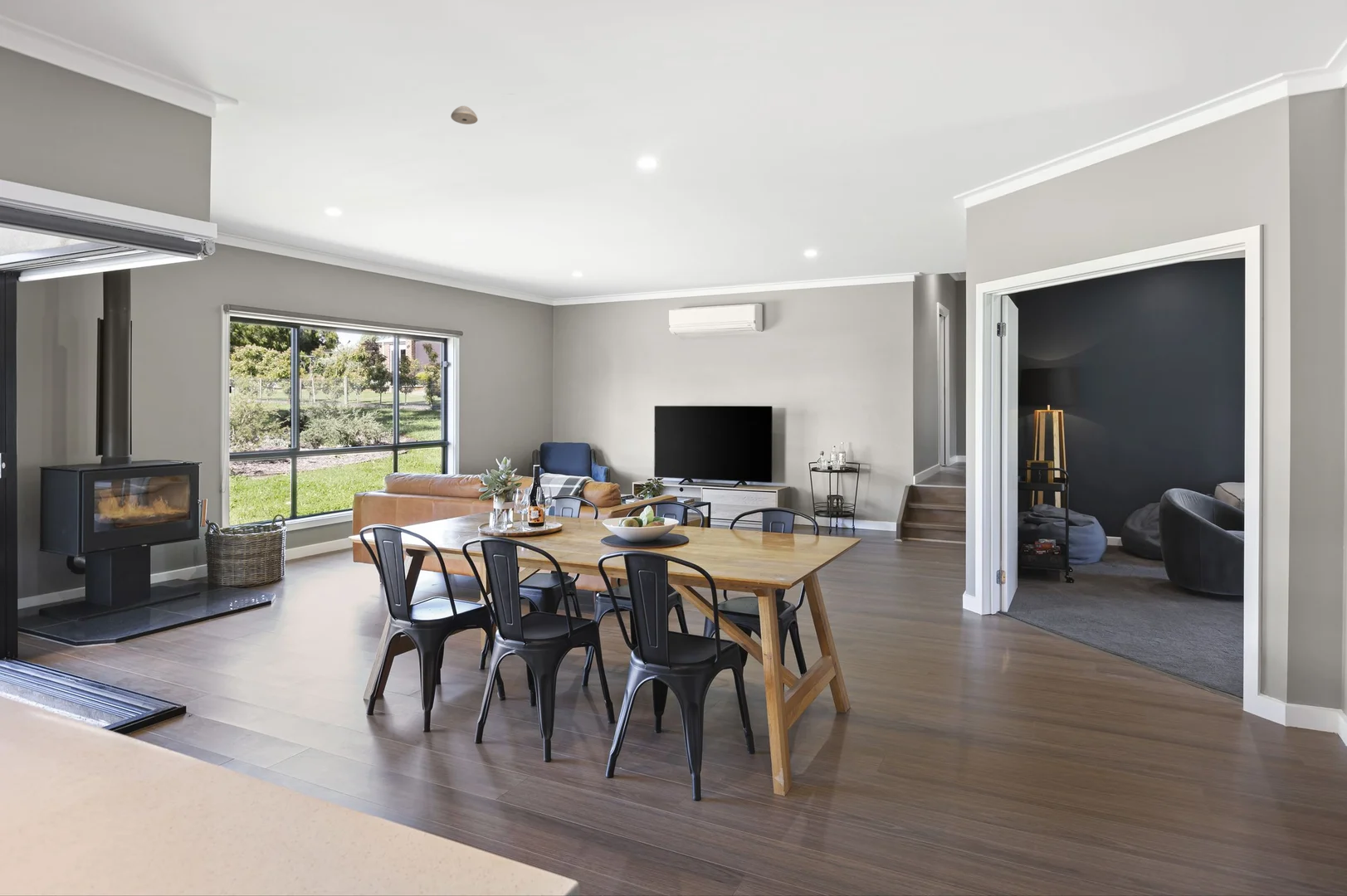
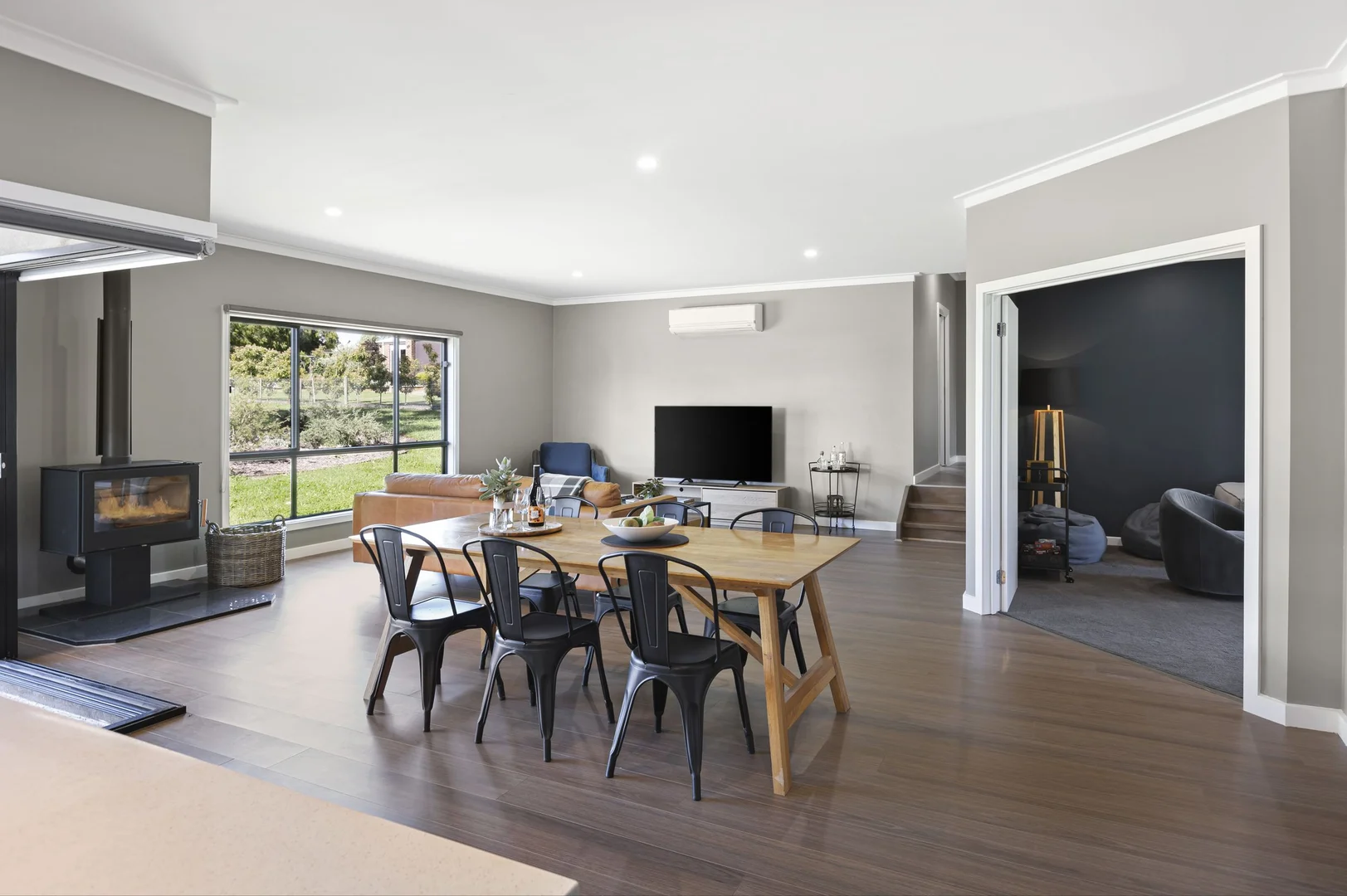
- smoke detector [450,105,479,125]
